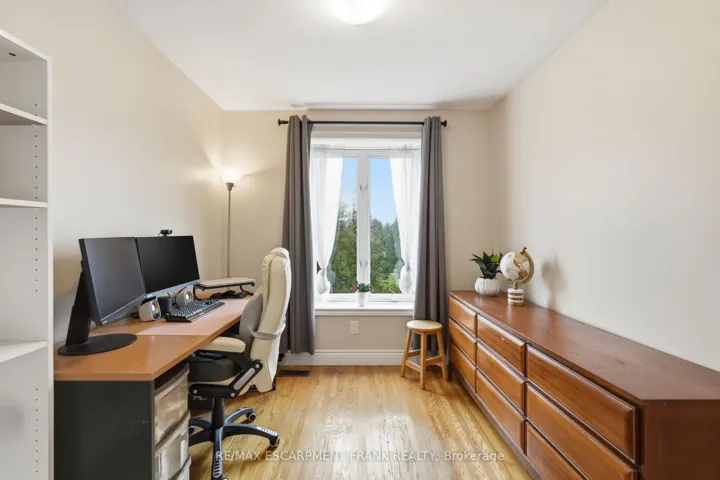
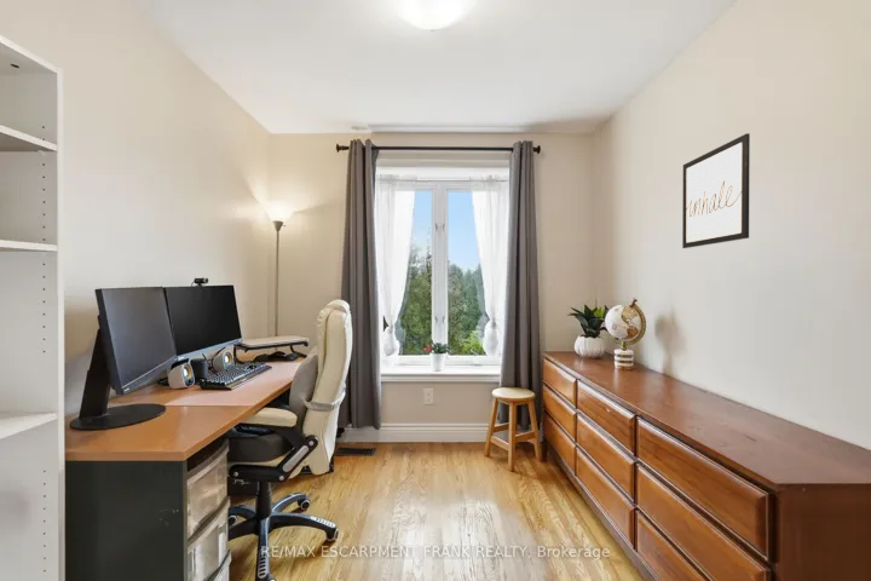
+ wall art [681,132,751,249]
